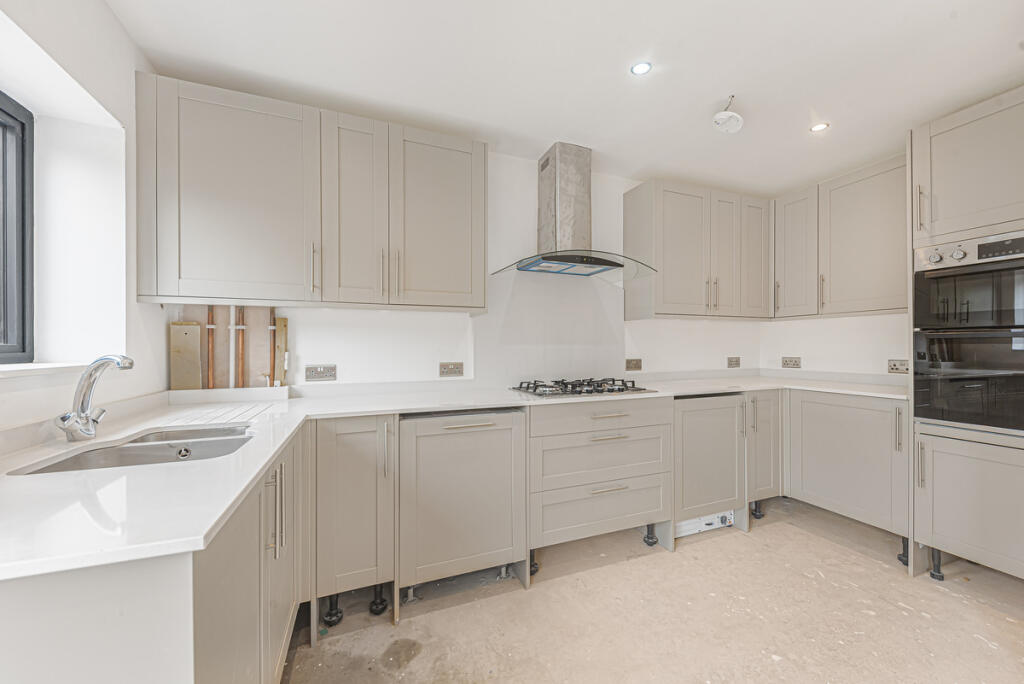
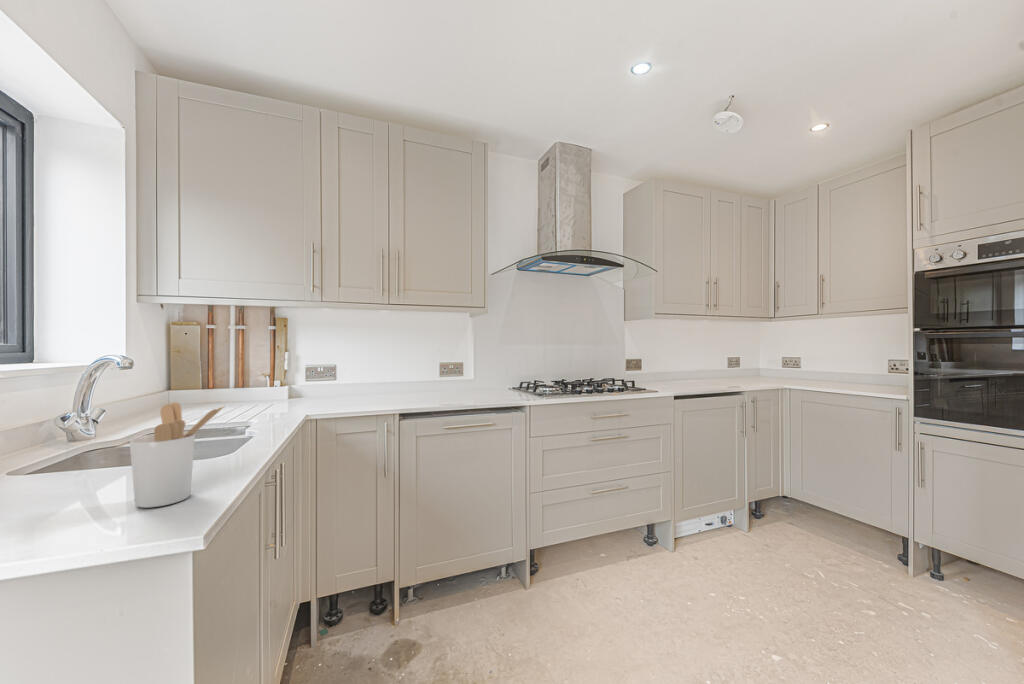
+ utensil holder [129,401,226,509]
